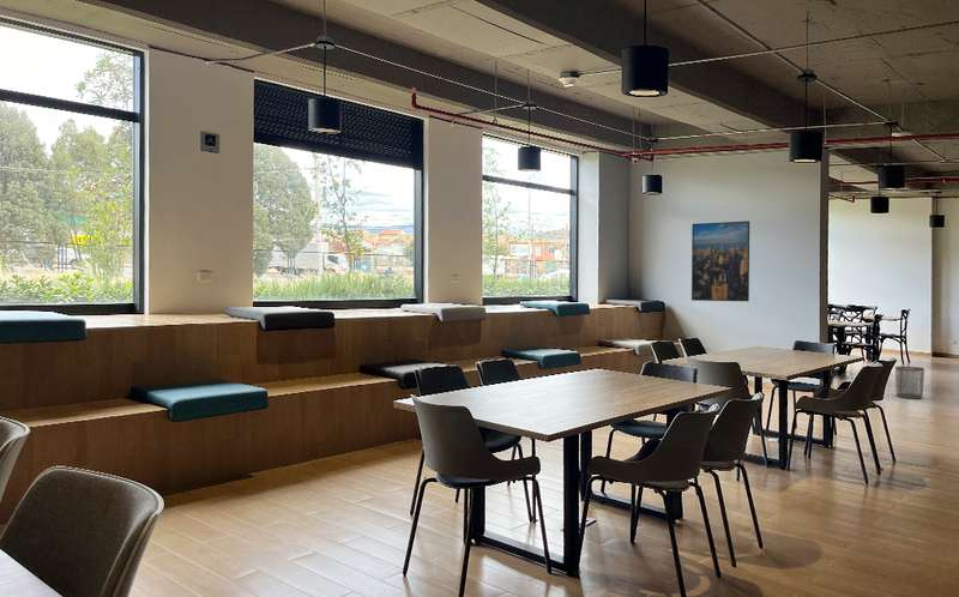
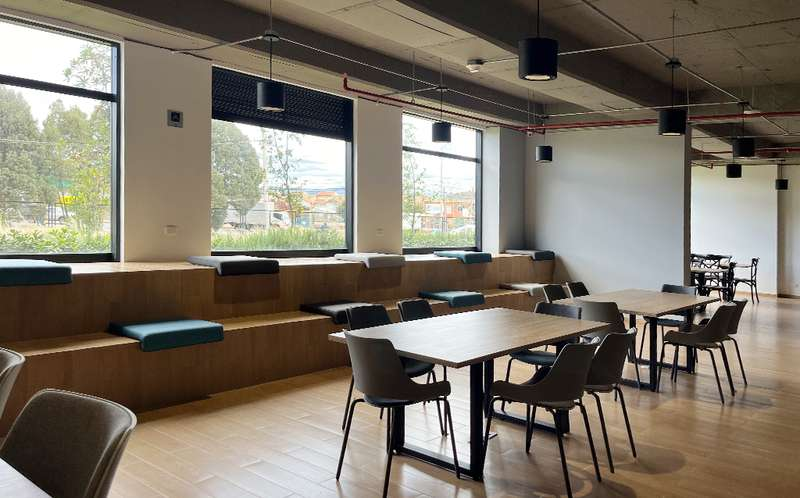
- waste bin [894,366,925,400]
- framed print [690,221,750,302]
